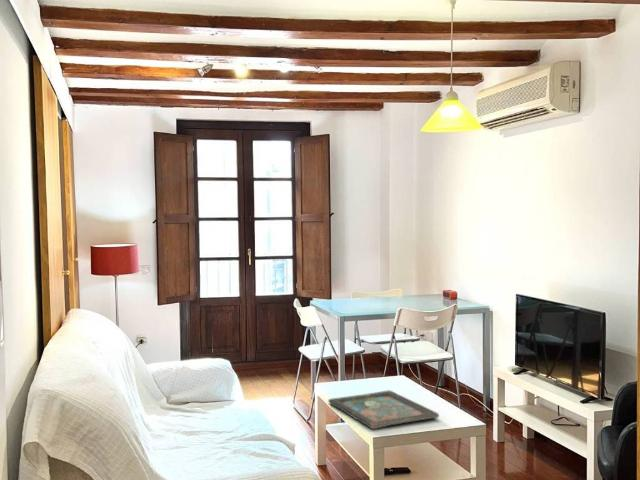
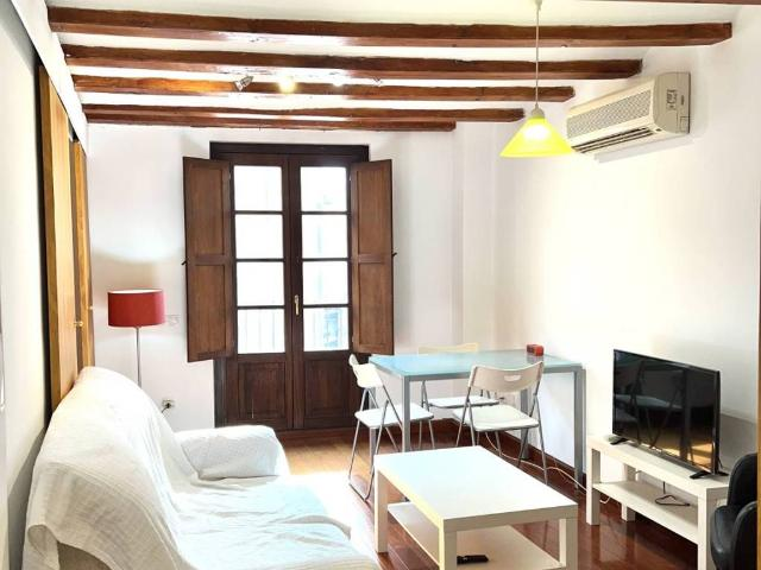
- decorative tray [327,389,440,430]
